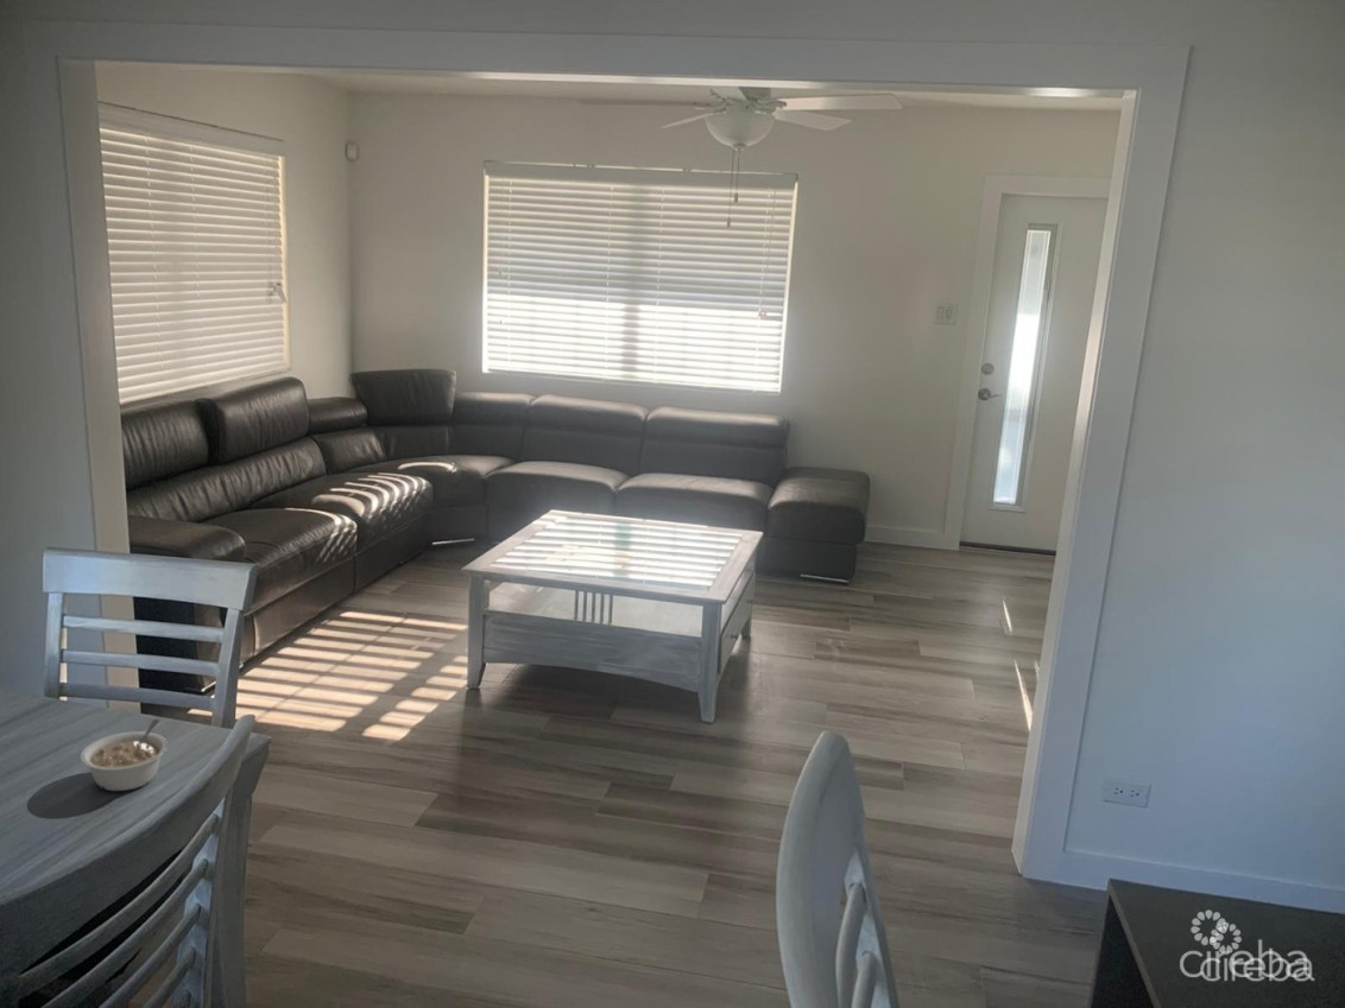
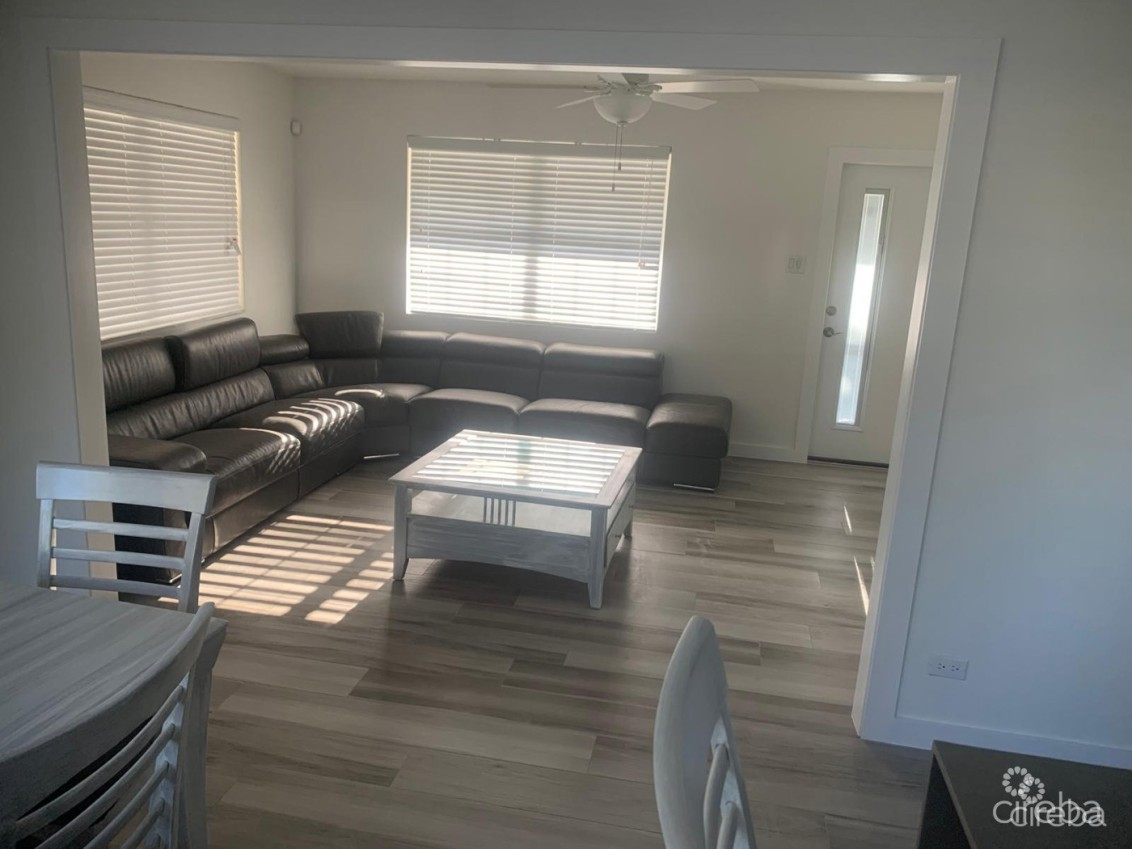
- legume [78,718,170,792]
